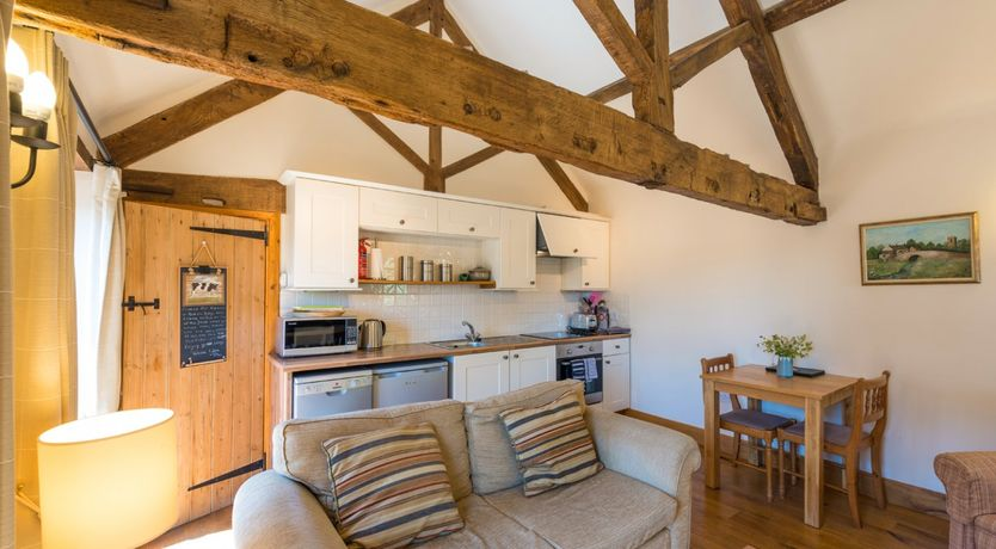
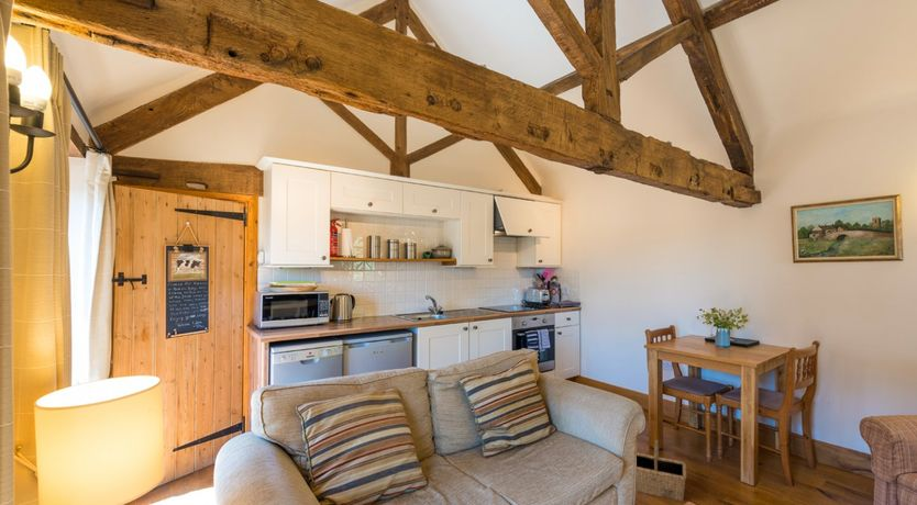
+ basket [636,439,687,502]
